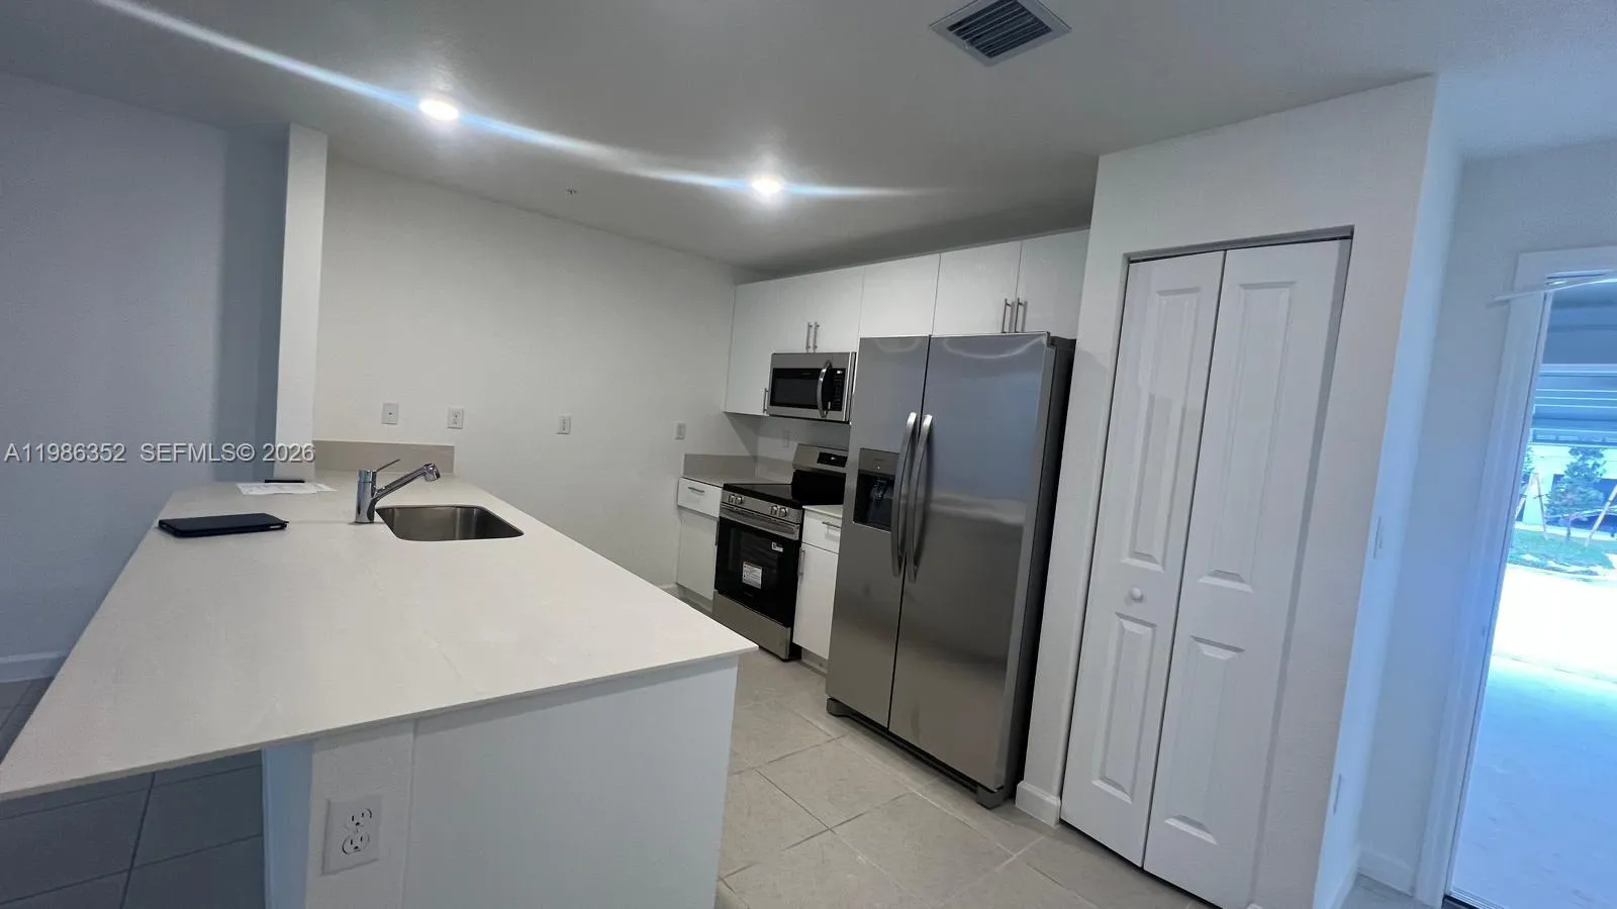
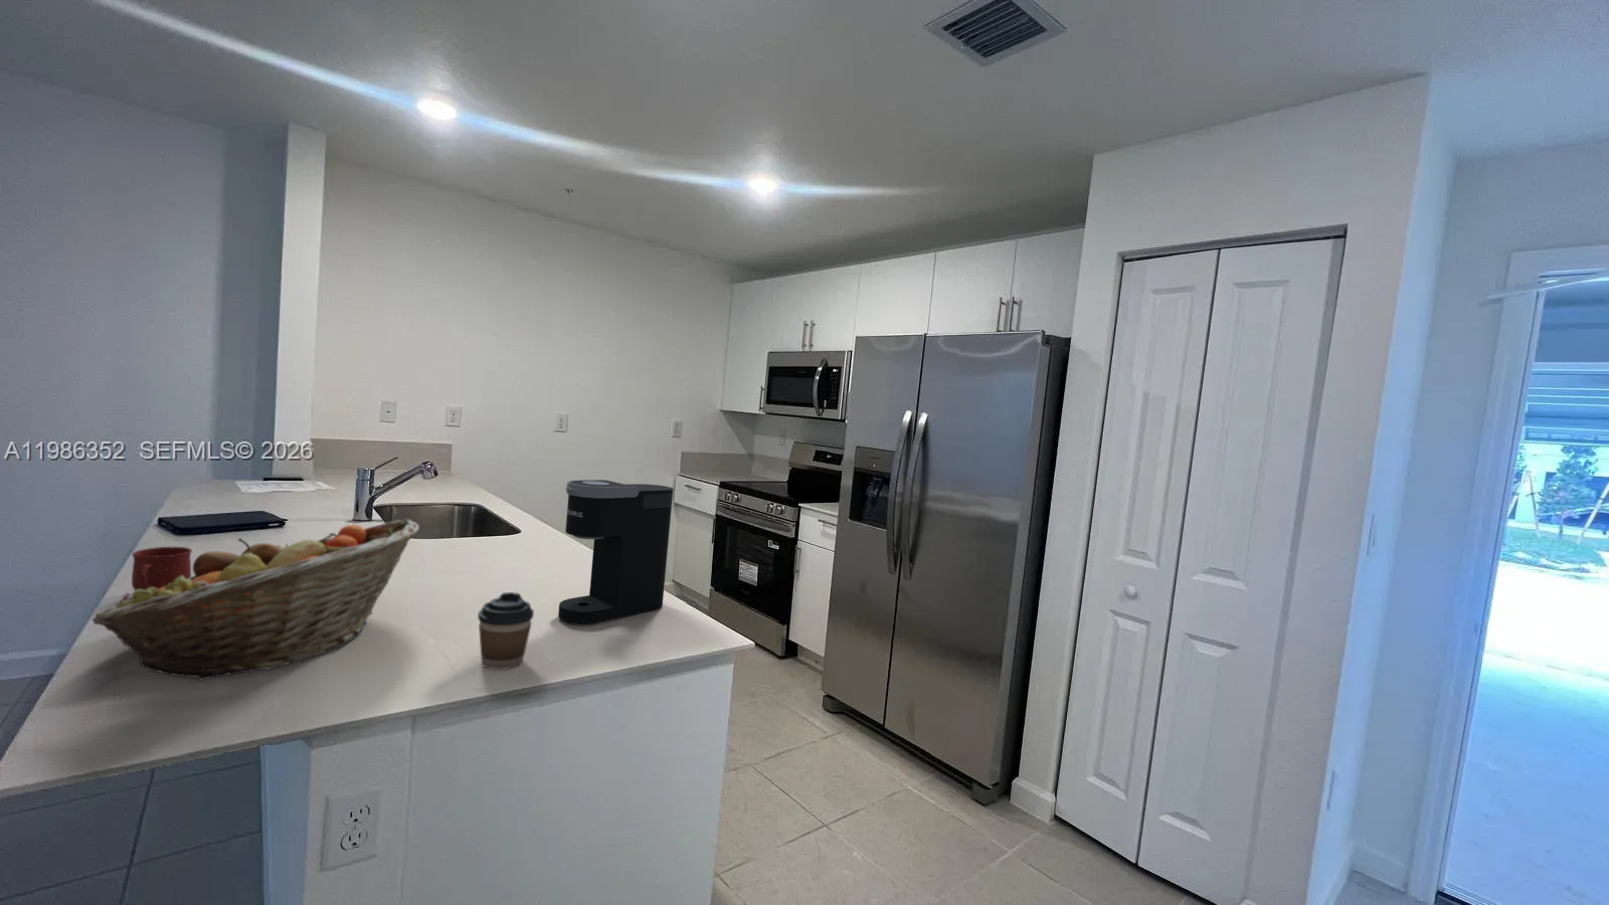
+ coffee cup [476,591,535,671]
+ mug [130,546,193,591]
+ coffee maker [557,478,674,625]
+ fruit basket [91,518,420,681]
